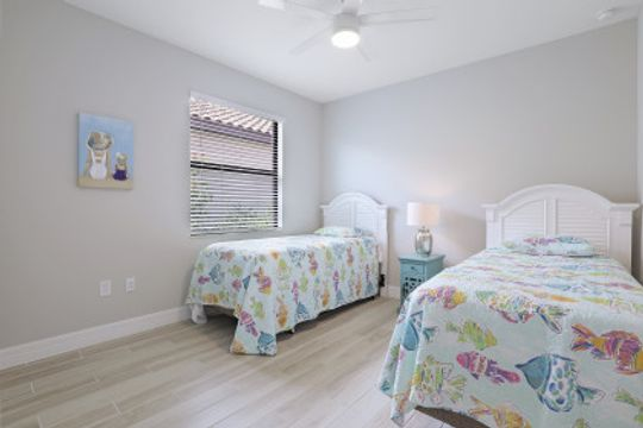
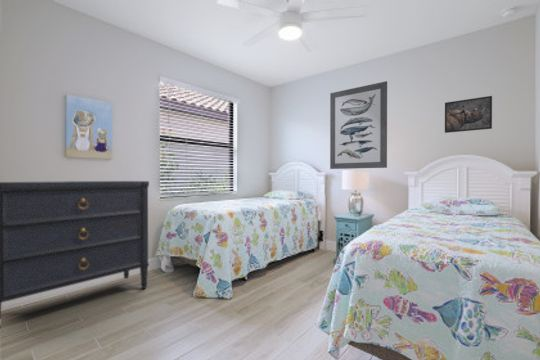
+ dresser [0,180,150,329]
+ wall art [329,80,388,170]
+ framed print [444,95,493,134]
